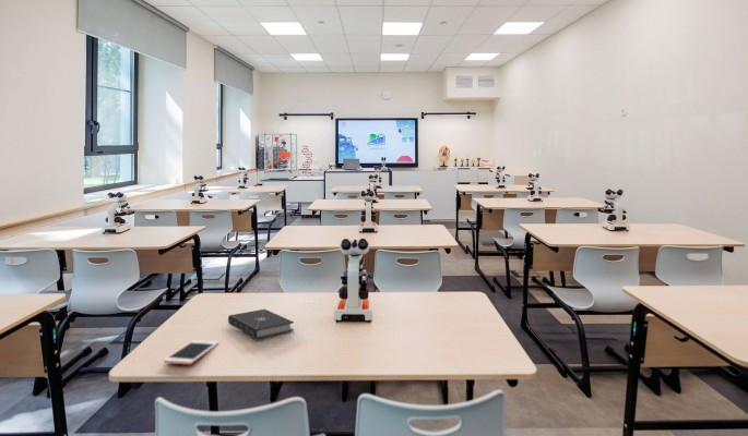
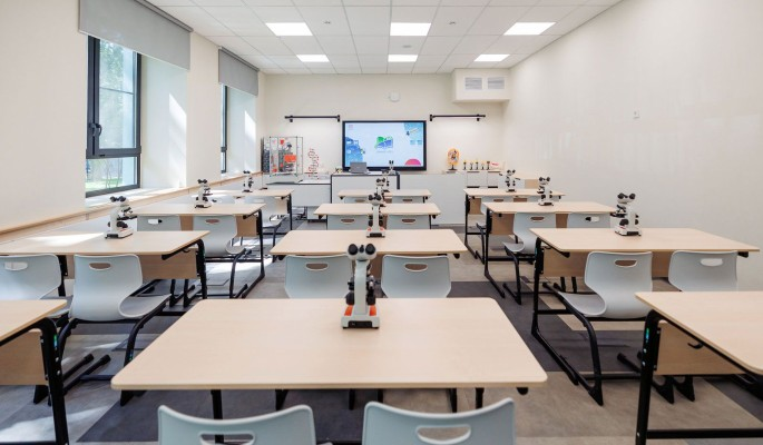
- cell phone [163,339,219,365]
- book [227,308,295,339]
